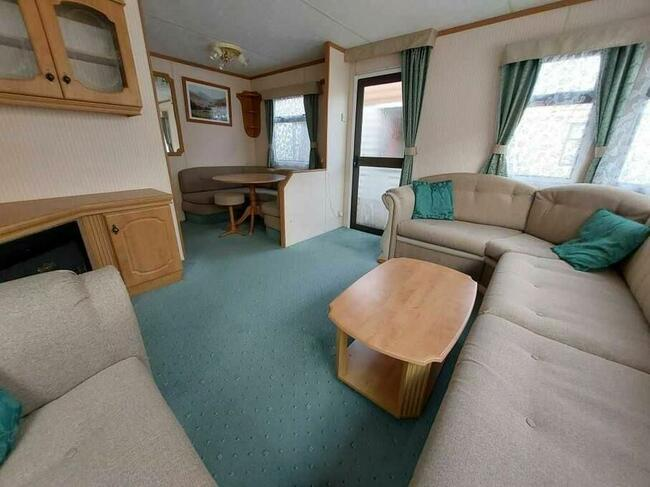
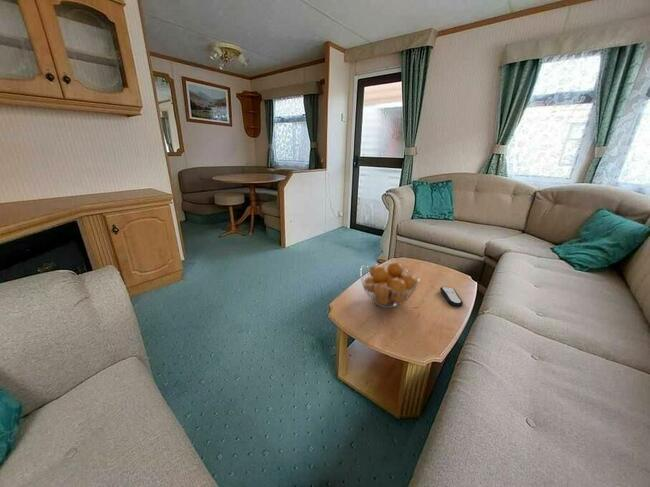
+ fruit basket [359,260,420,309]
+ remote control [439,286,464,307]
